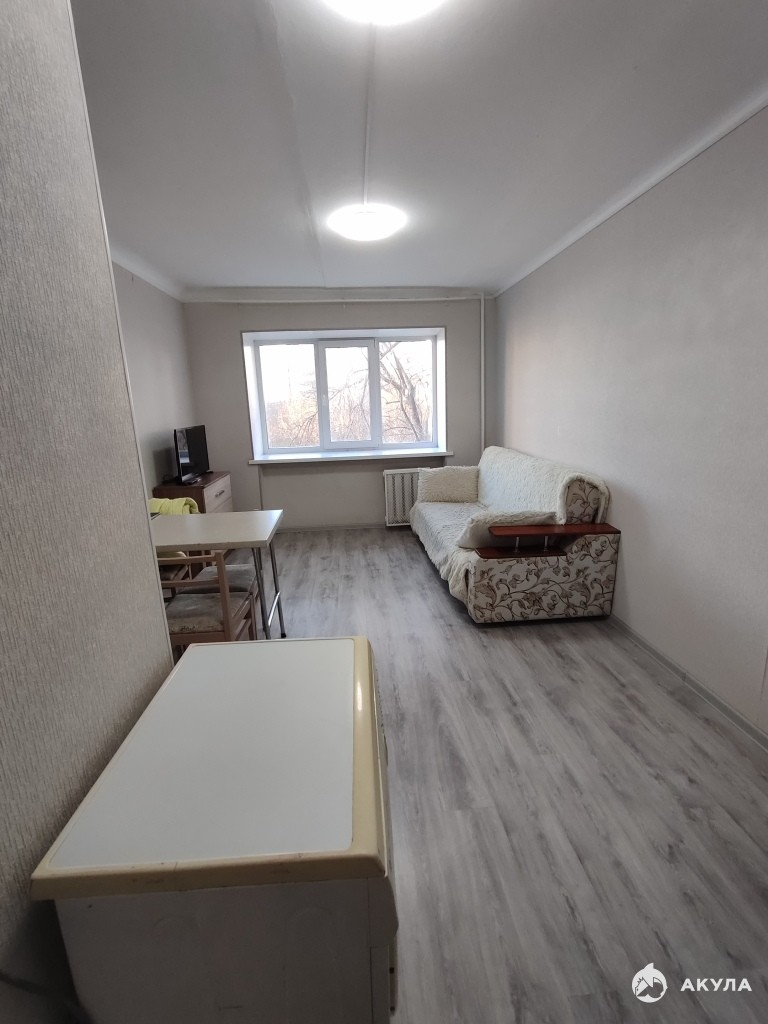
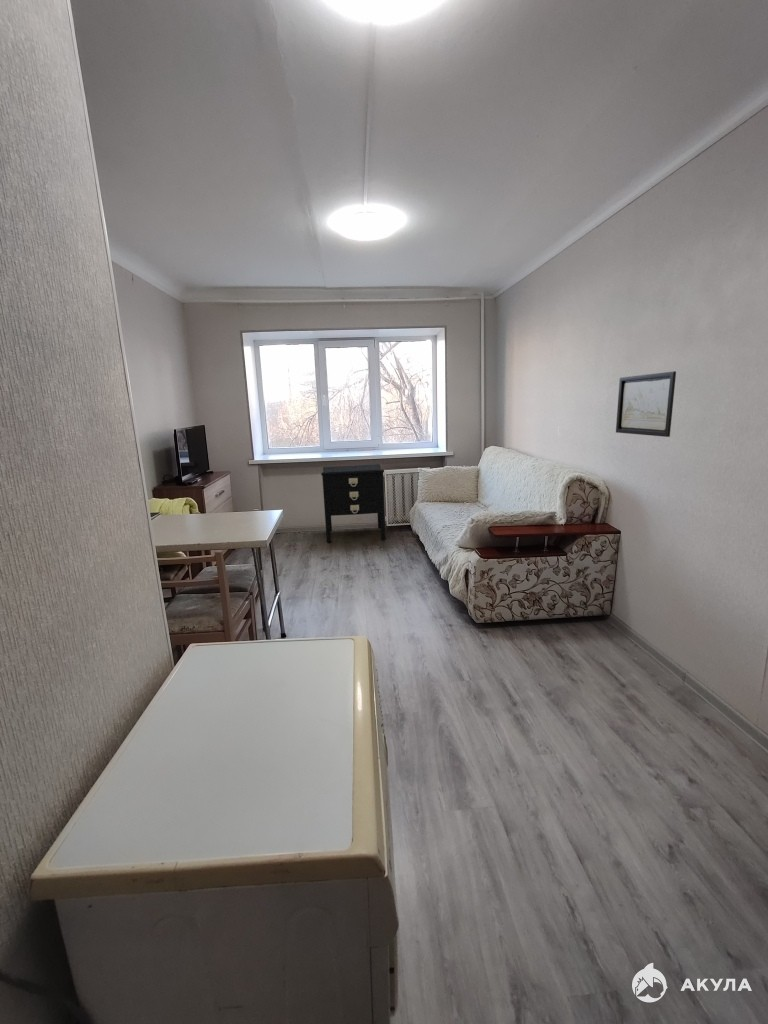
+ nightstand [320,463,387,544]
+ wall art [615,370,677,438]
